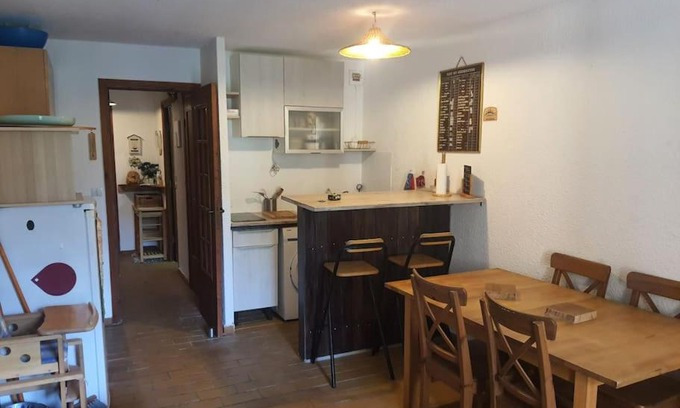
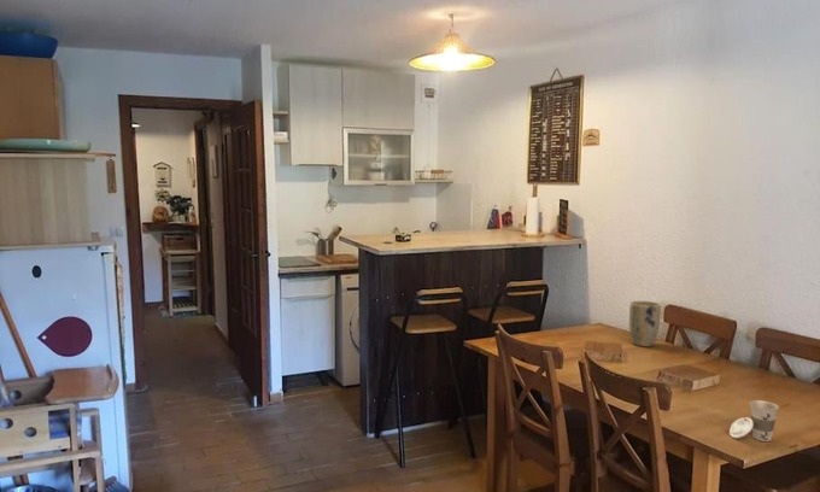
+ cup [728,399,780,443]
+ plant pot [628,300,661,348]
